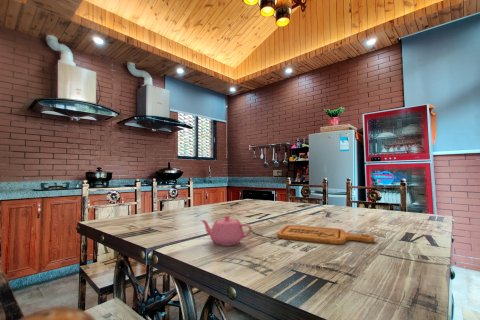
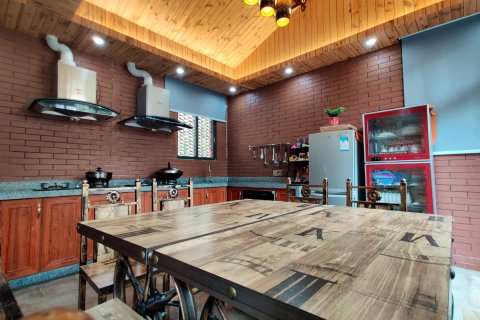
- cutting board [277,224,375,245]
- teapot [200,214,253,247]
